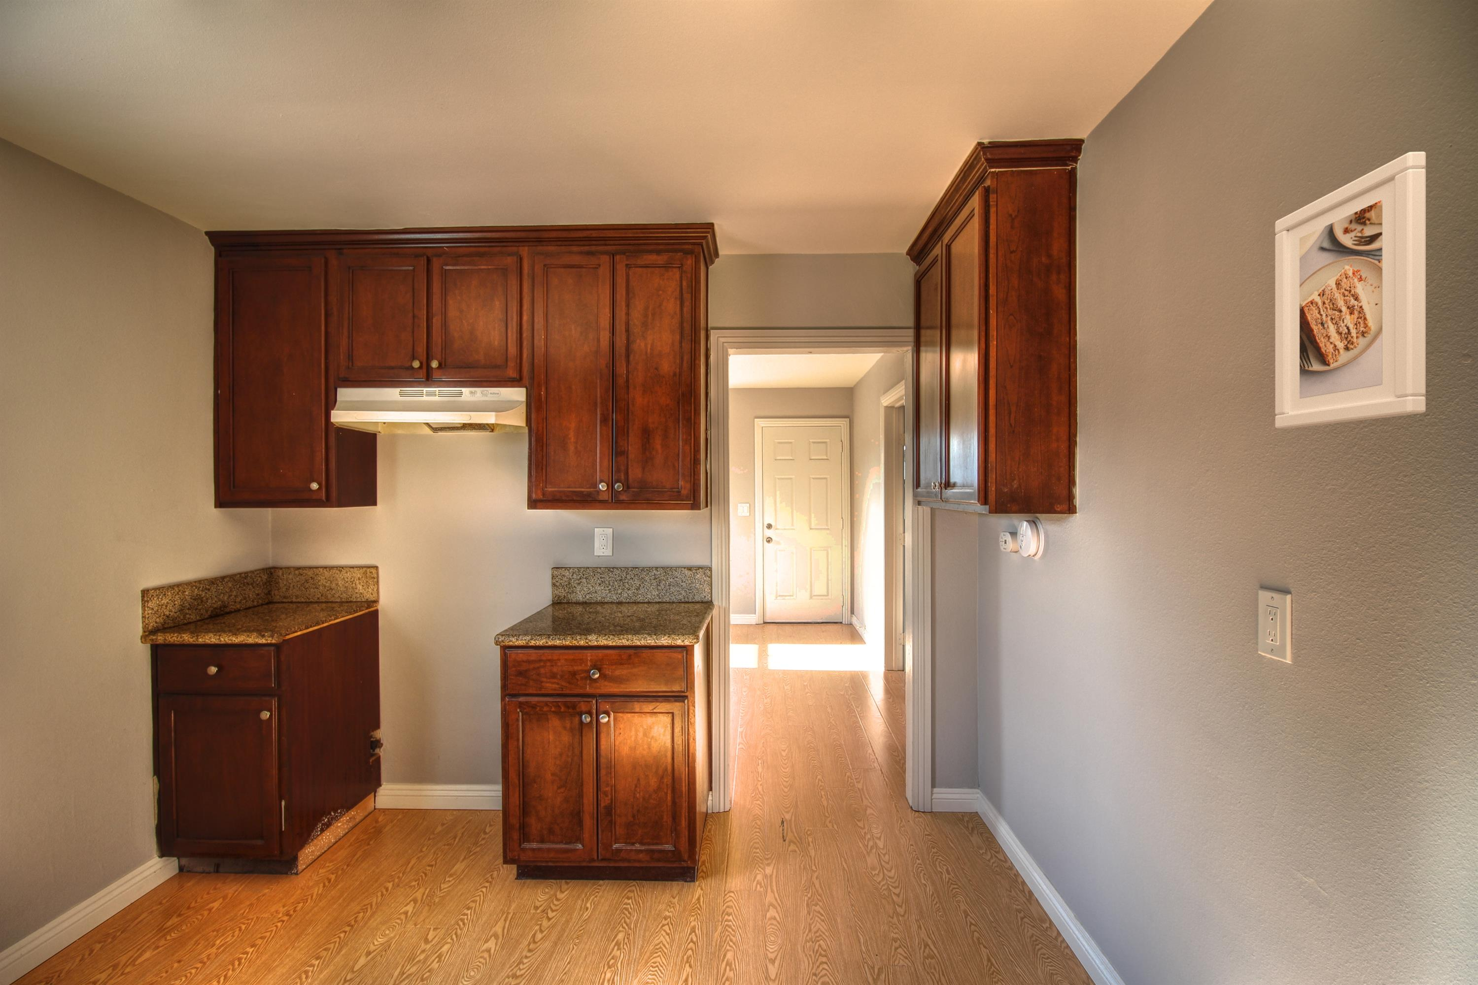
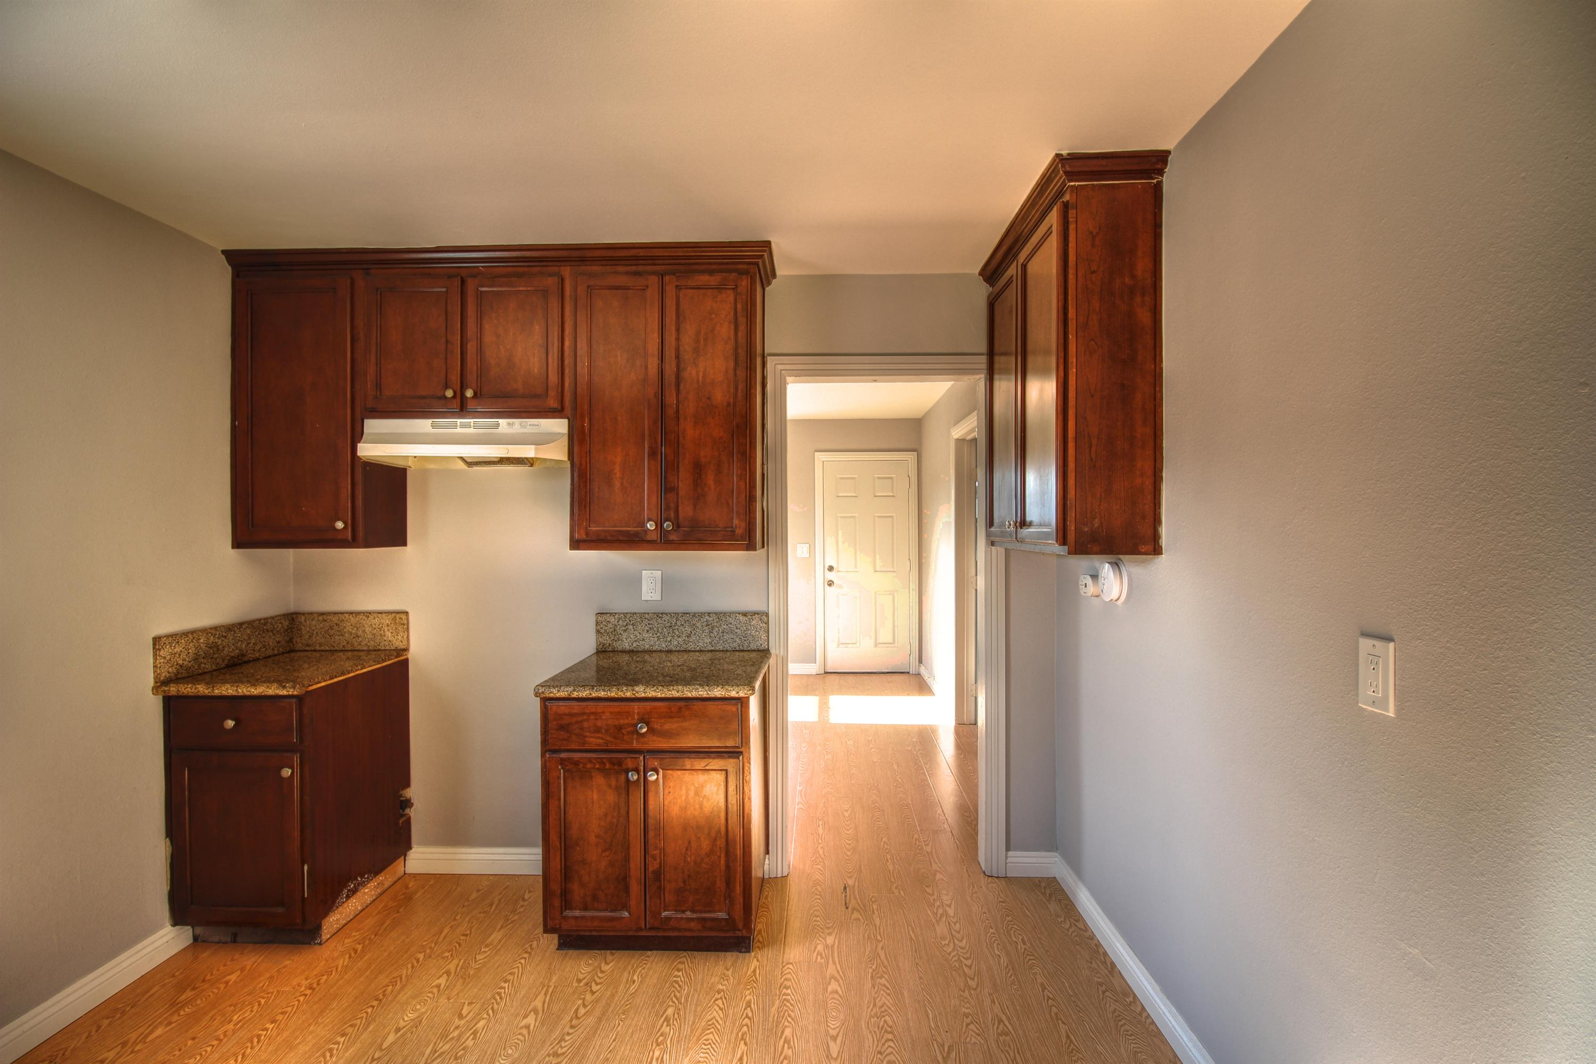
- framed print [1275,152,1426,429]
